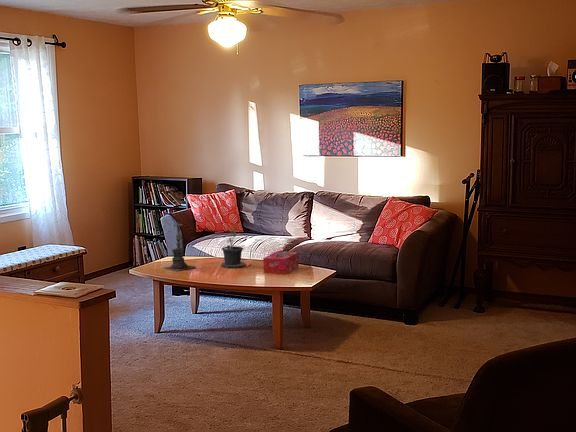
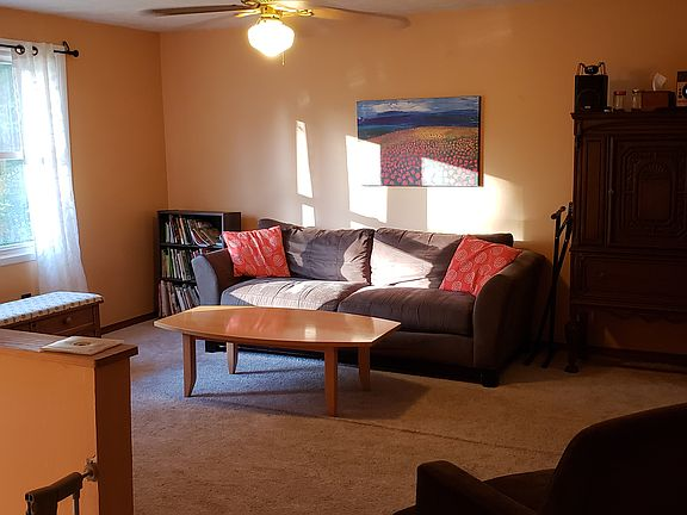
- tissue box [262,250,300,275]
- candle holder [162,222,196,272]
- potted plant [220,222,253,269]
